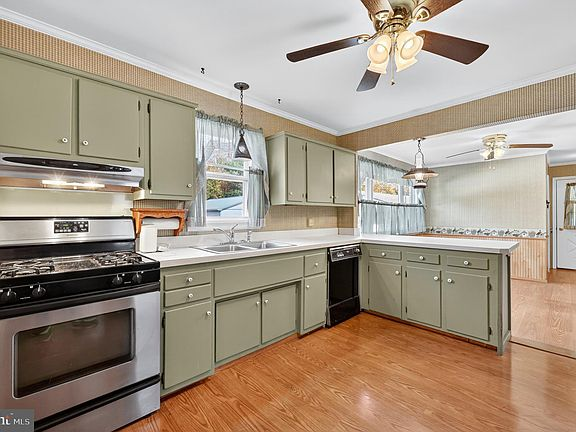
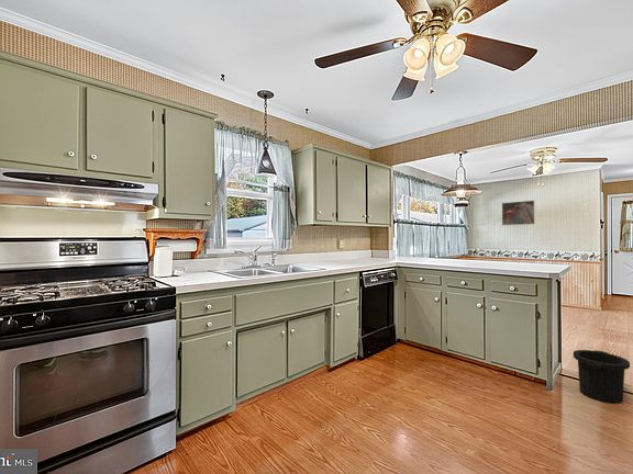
+ trash can [573,349,631,404]
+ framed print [501,200,536,226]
